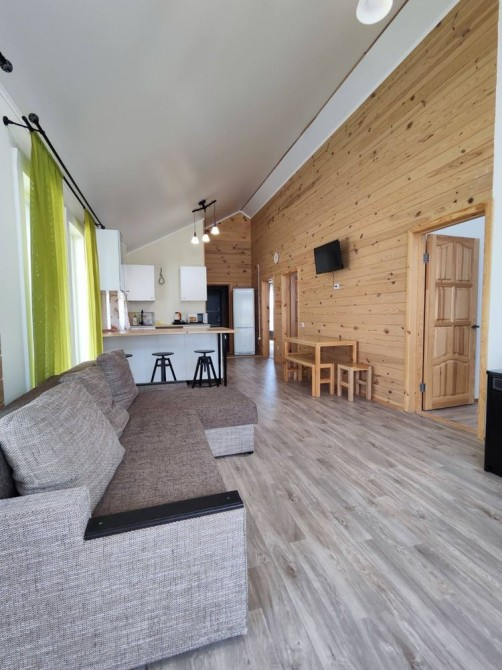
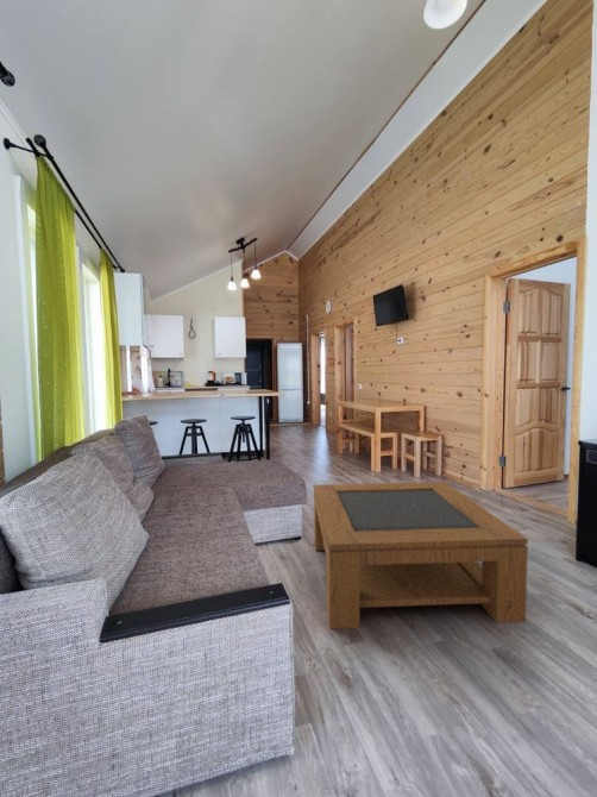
+ coffee table [313,481,529,630]
